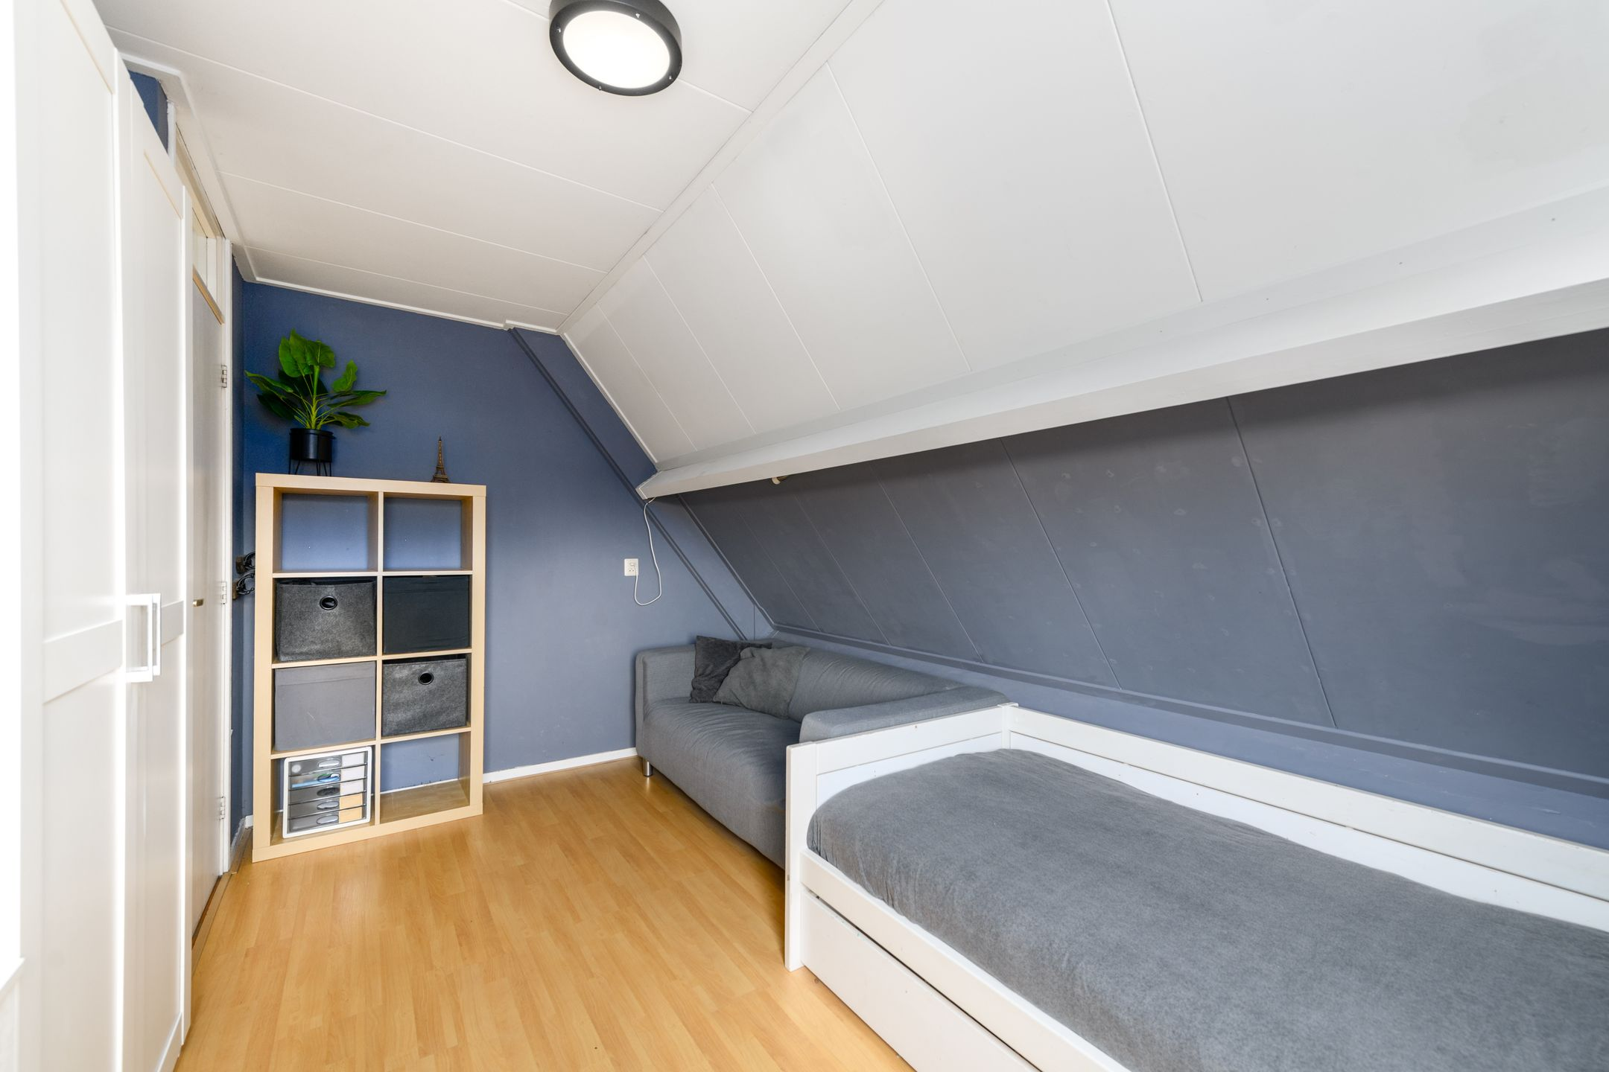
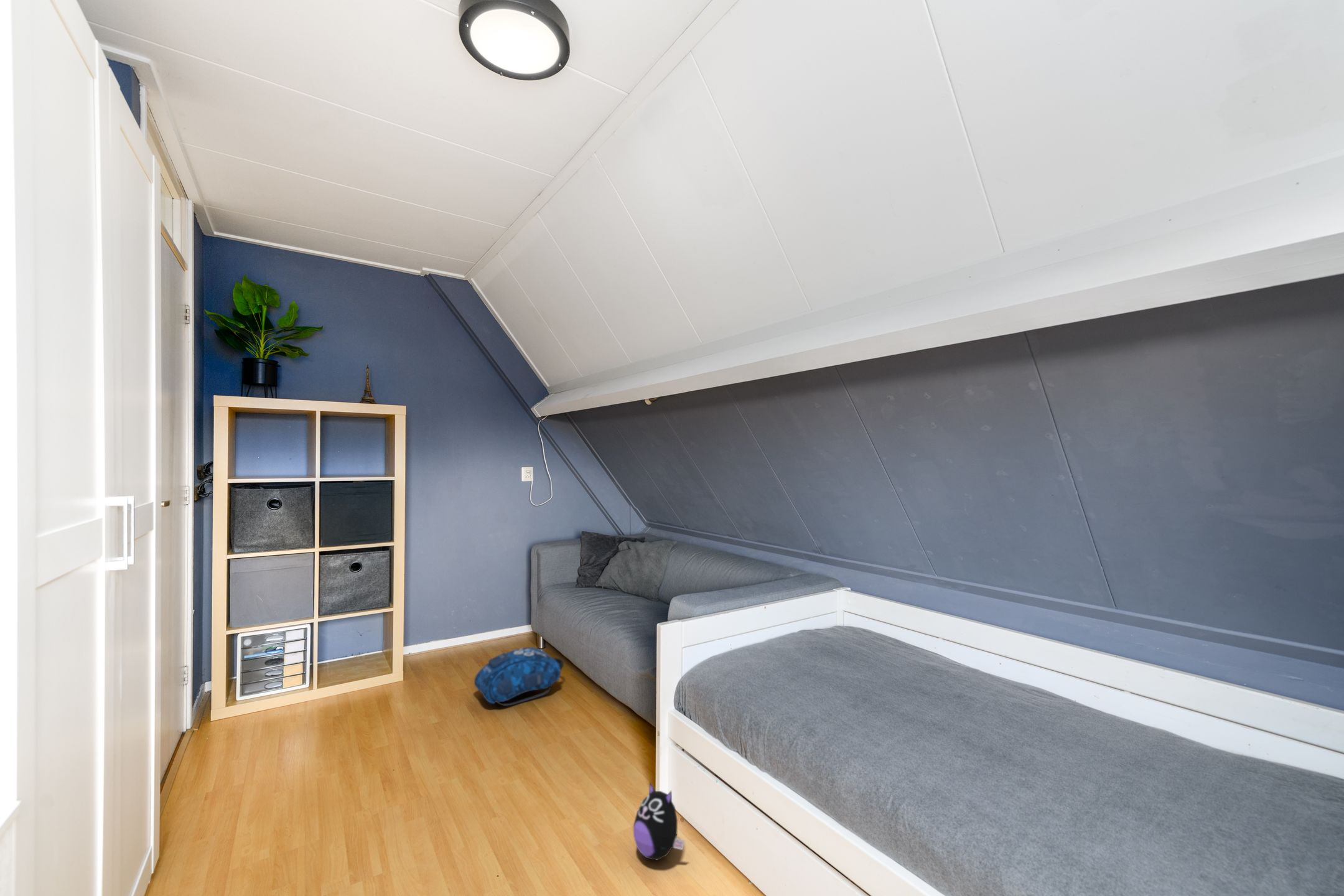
+ backpack [474,646,564,707]
+ plush toy [633,782,685,861]
